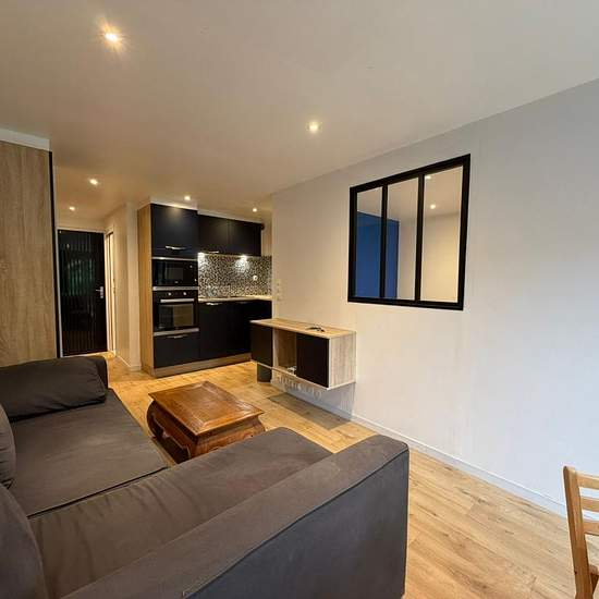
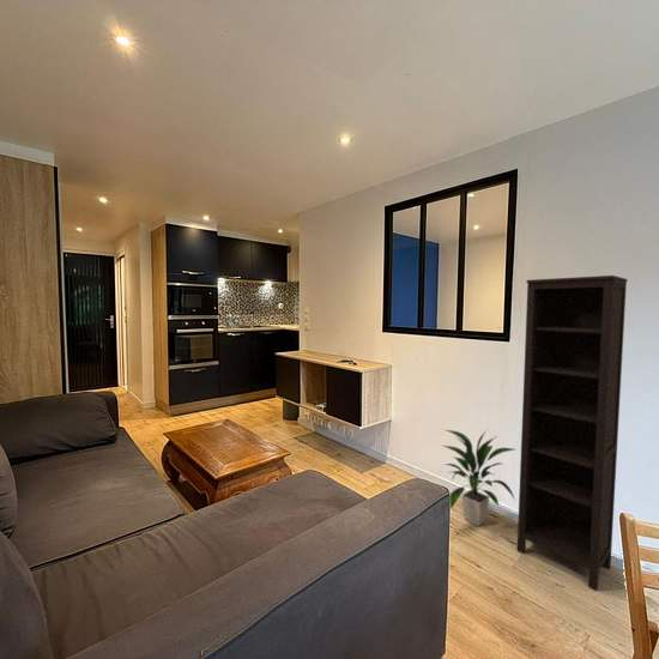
+ indoor plant [440,428,516,527]
+ bookcase [516,274,628,592]
